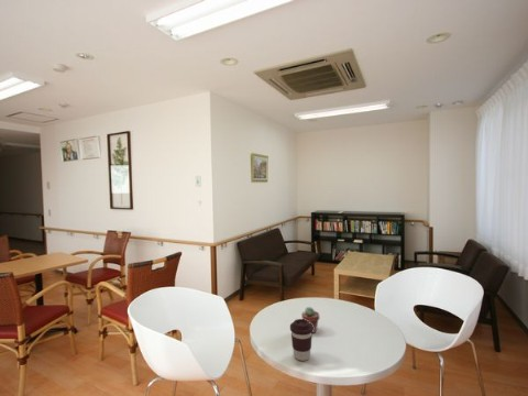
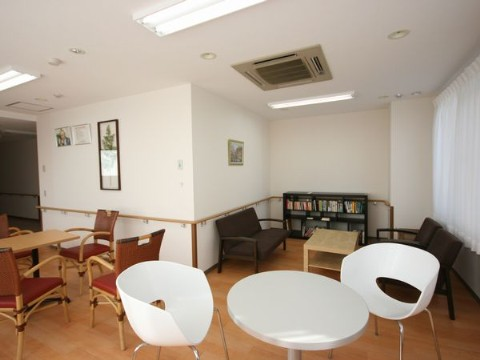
- coffee cup [289,318,314,362]
- potted succulent [300,306,321,334]
